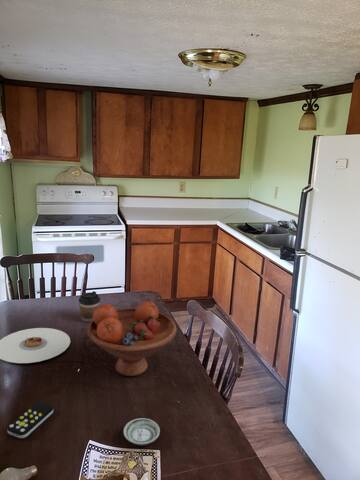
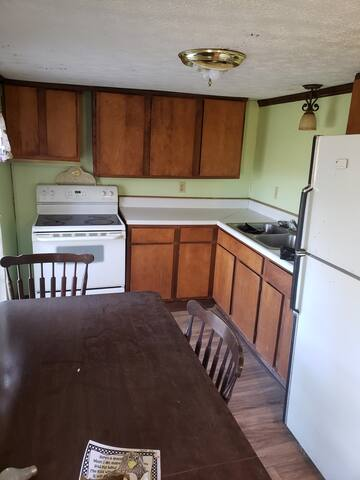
- fruit bowl [86,300,178,377]
- coffee cup [78,290,101,323]
- plate [0,327,71,364]
- remote control [6,401,54,439]
- saucer [123,417,161,446]
